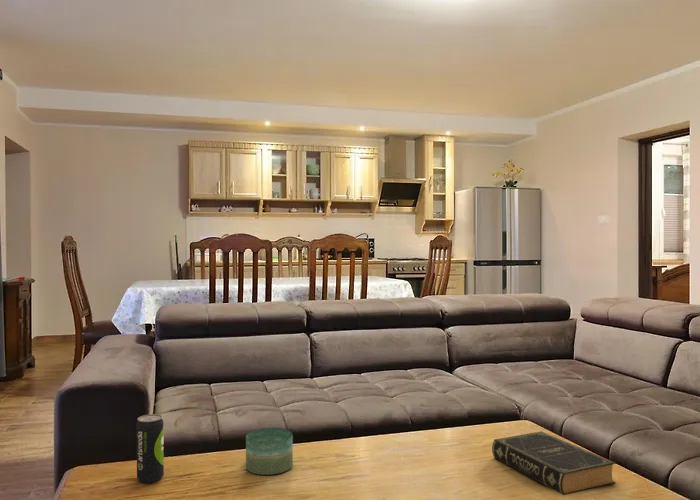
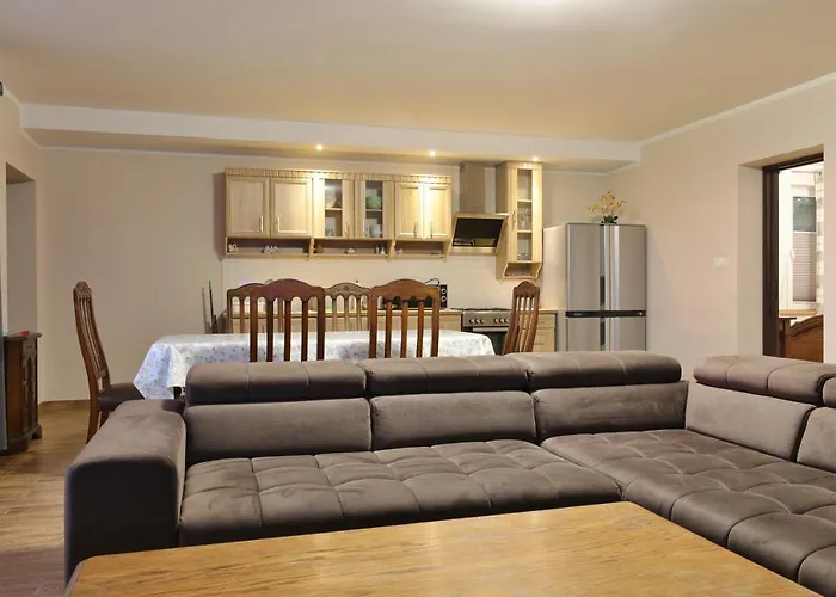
- candle [245,427,294,476]
- book [491,431,617,496]
- beverage can [136,413,165,484]
